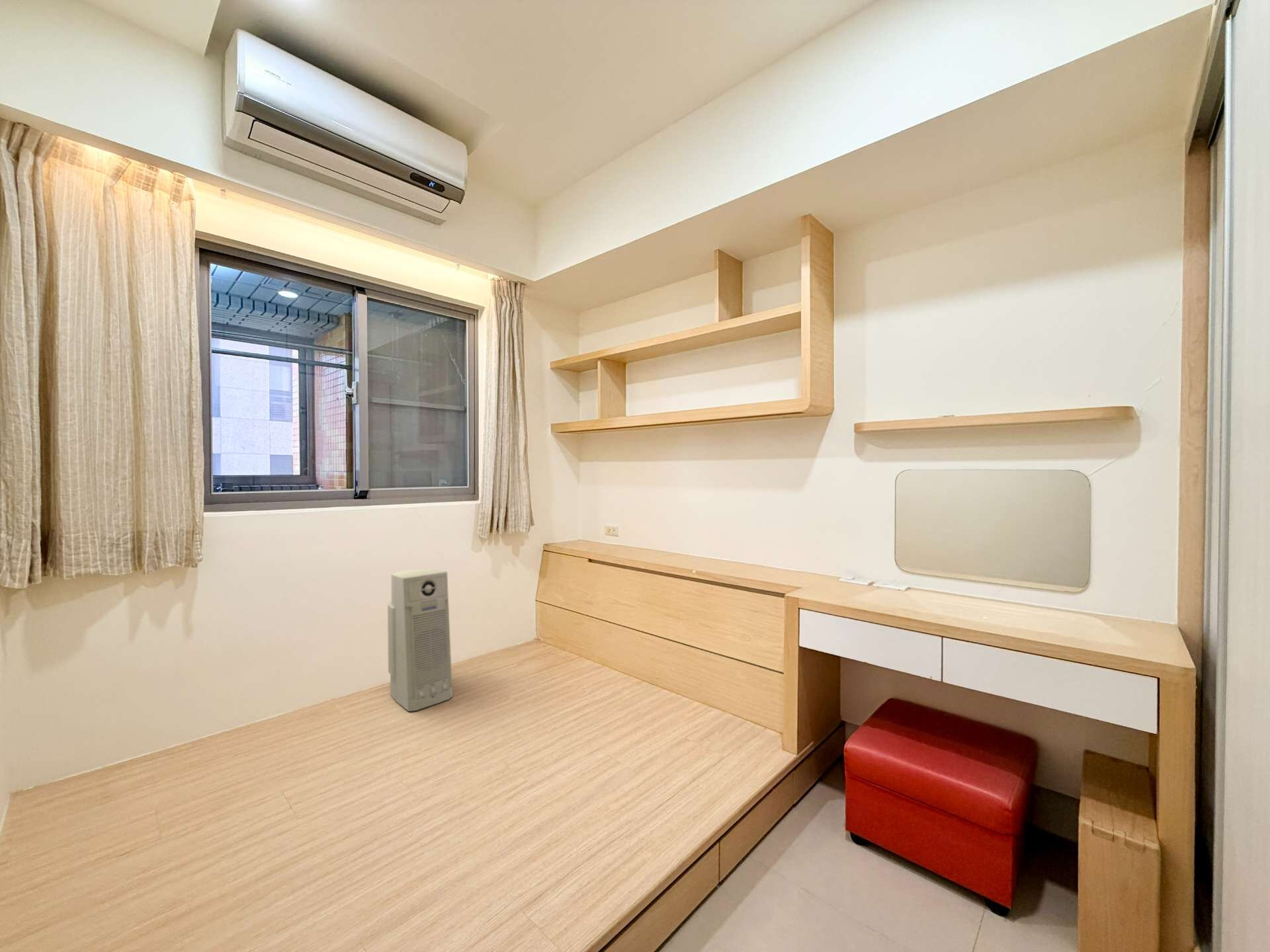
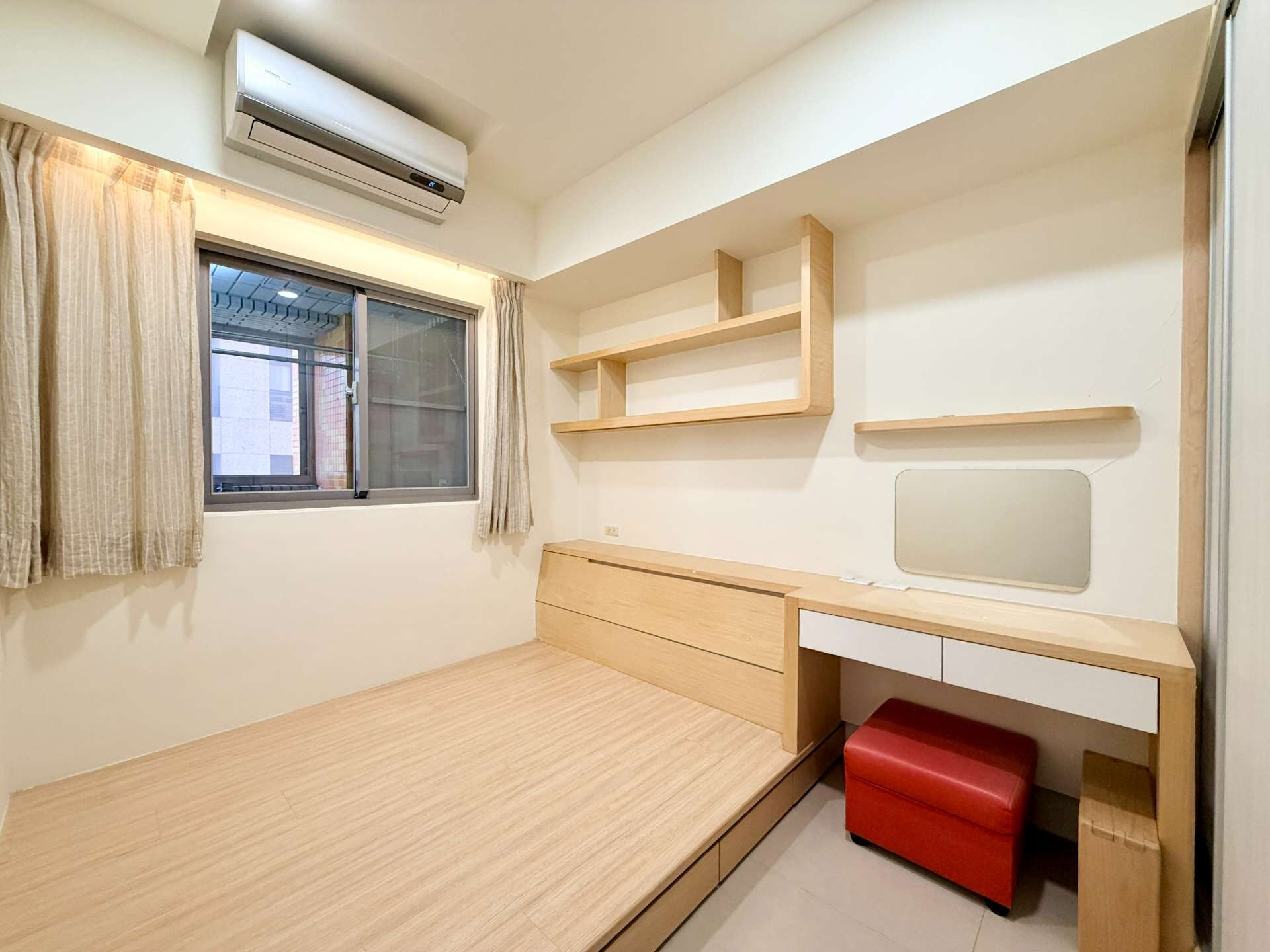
- air purifier [387,569,453,712]
